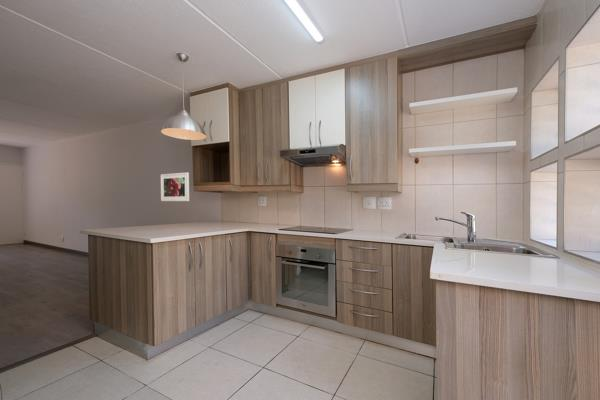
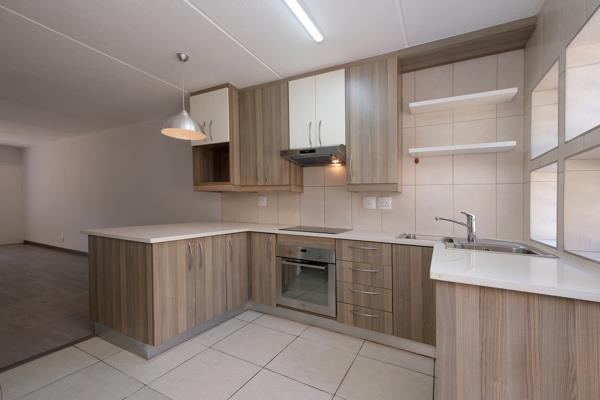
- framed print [160,171,190,202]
